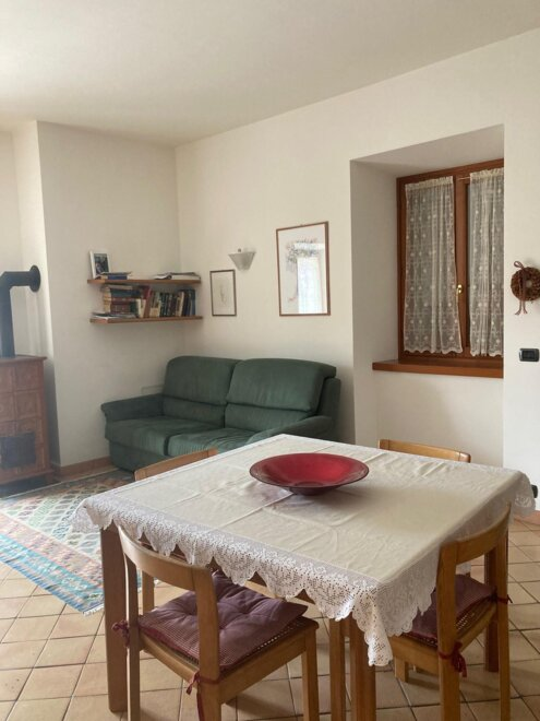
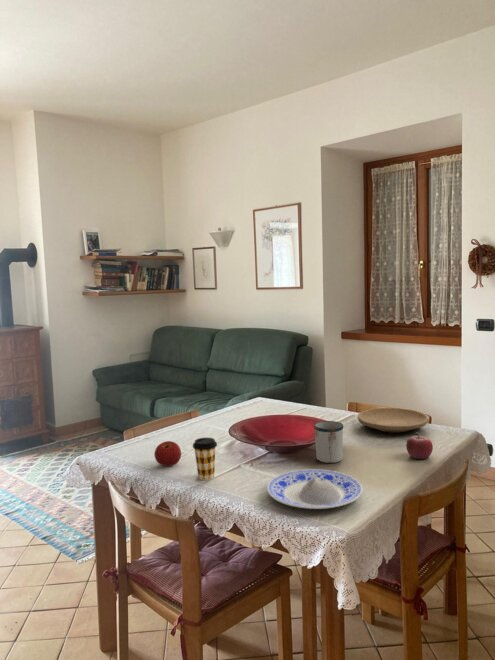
+ coffee cup [192,437,218,481]
+ plate [266,468,364,510]
+ mug [313,420,345,464]
+ plate [357,407,430,433]
+ fruit [405,432,434,460]
+ apple [153,440,182,467]
